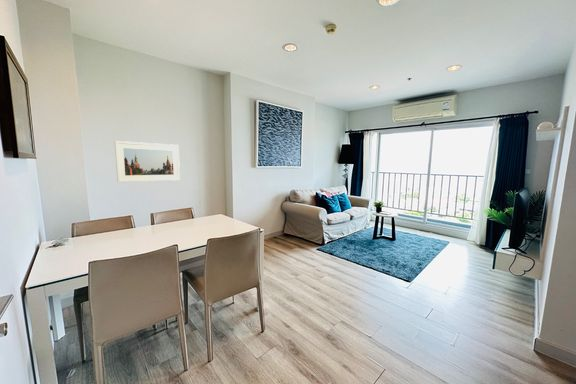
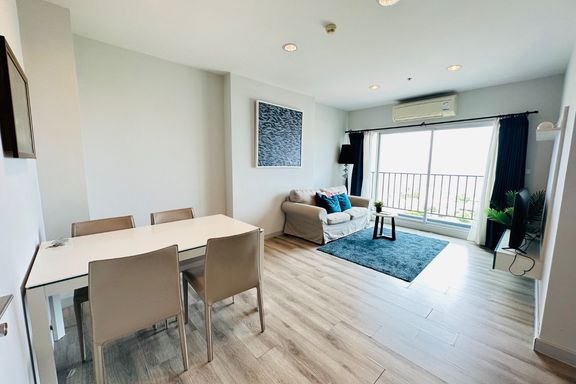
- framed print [114,140,181,183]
